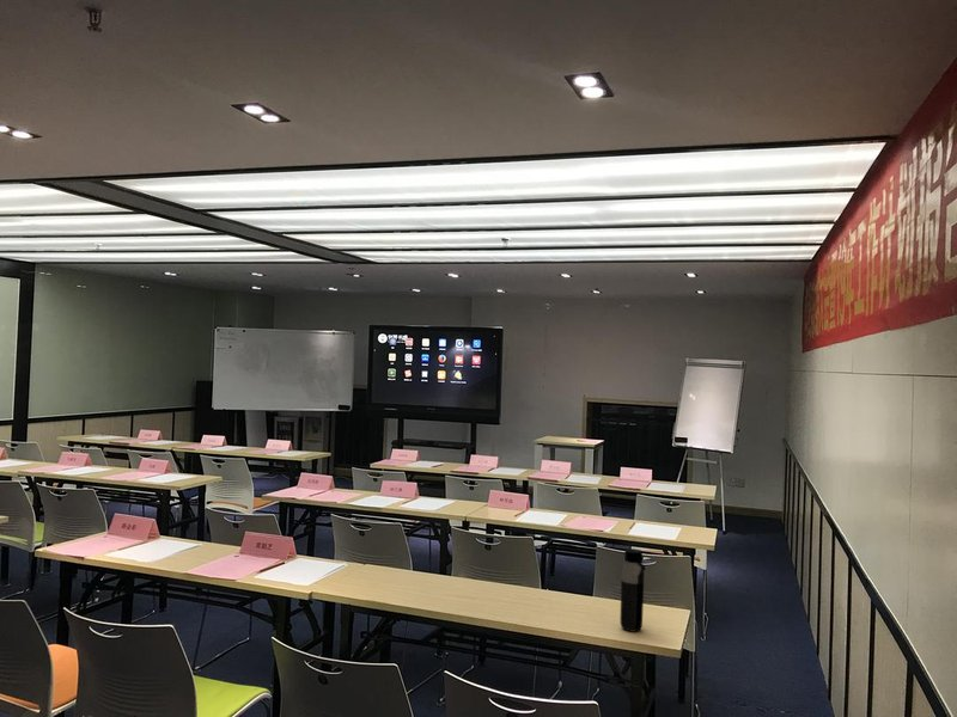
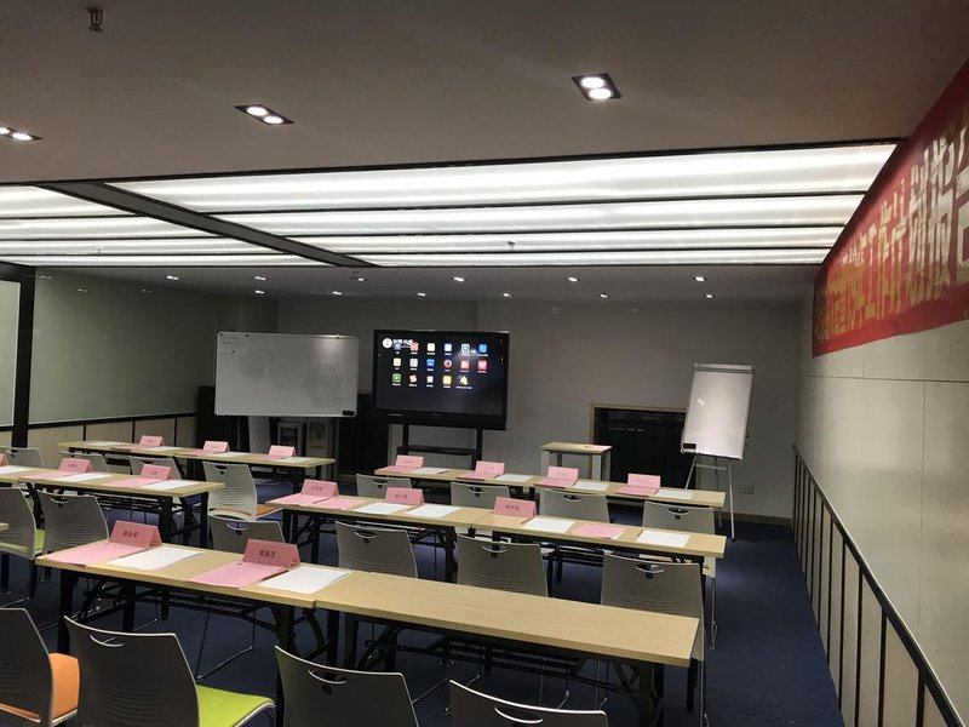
- water bottle [620,547,645,633]
